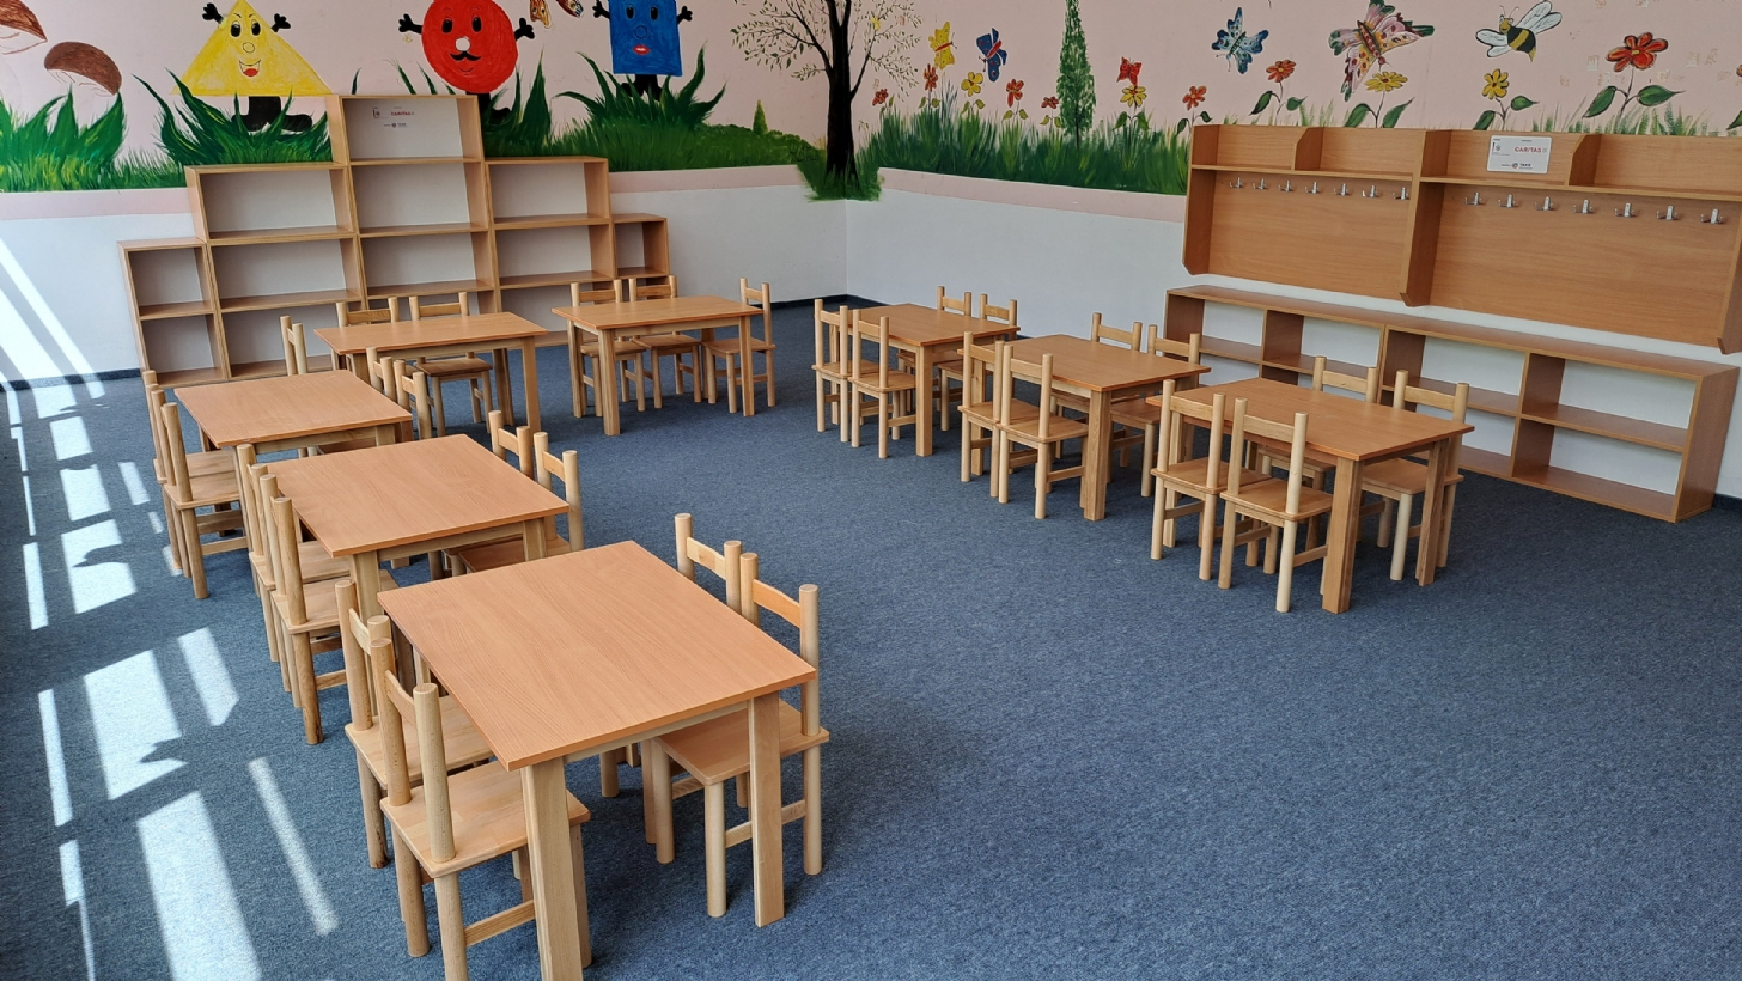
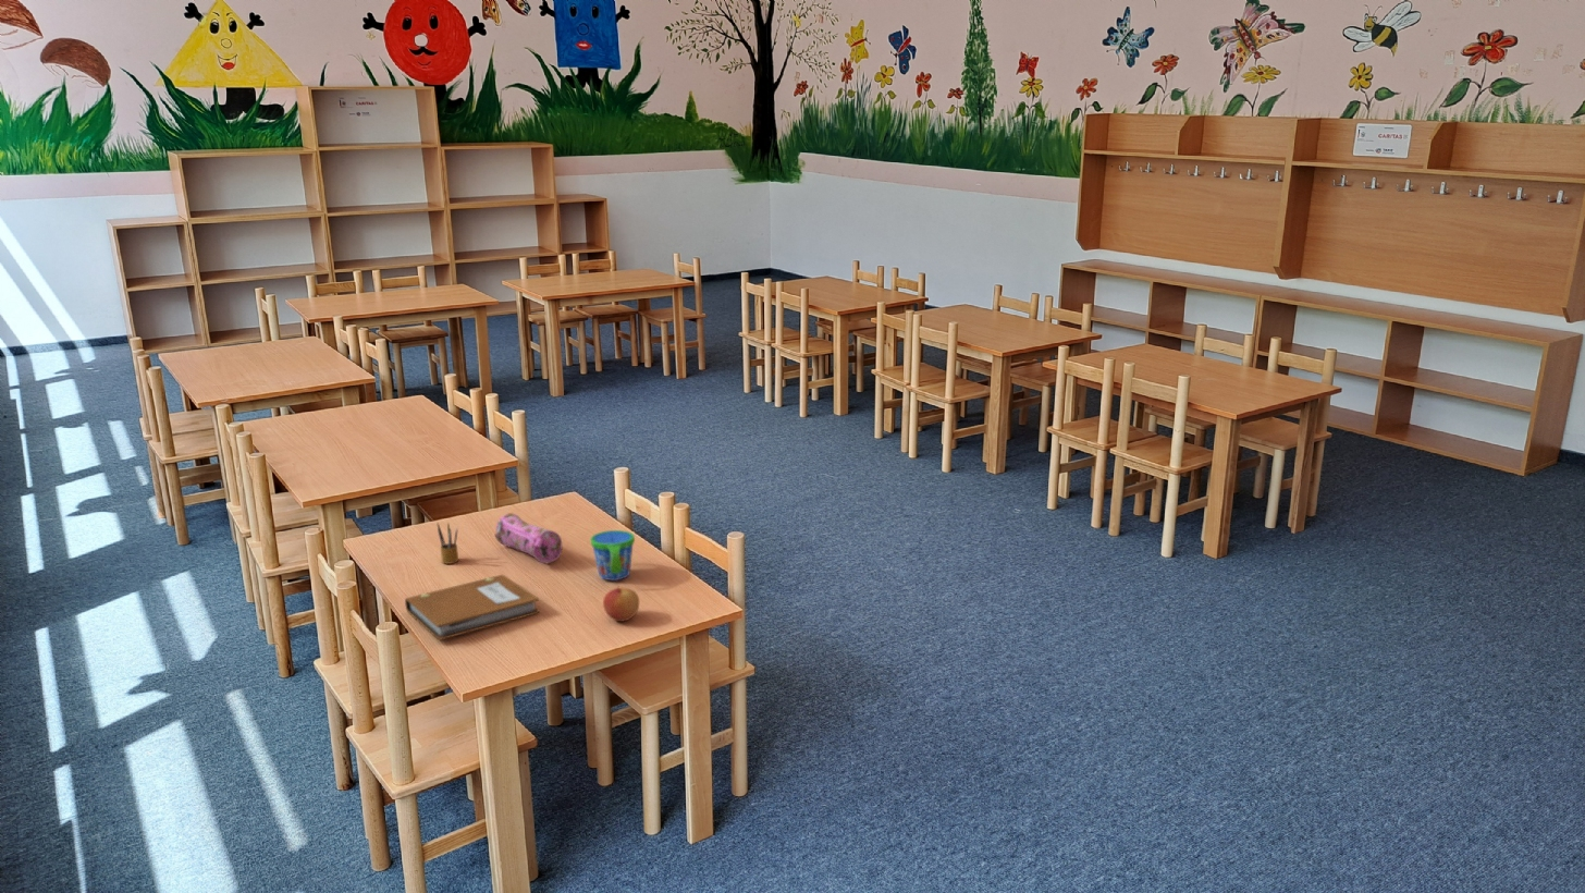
+ snack cup [590,529,636,582]
+ pencil case [494,512,563,564]
+ pencil box [435,521,459,565]
+ notebook [404,574,541,641]
+ apple [602,585,640,622]
